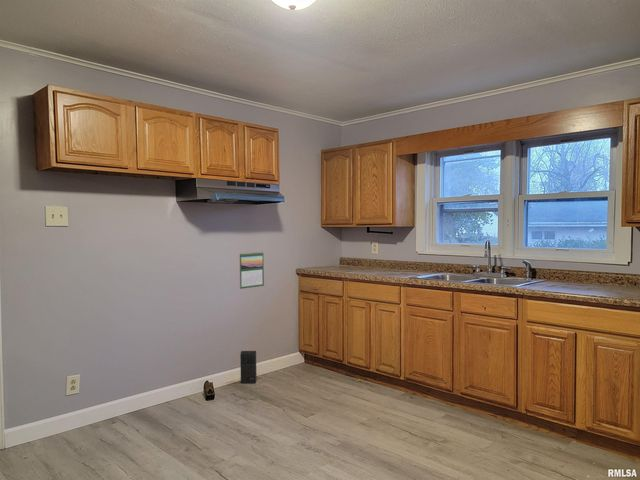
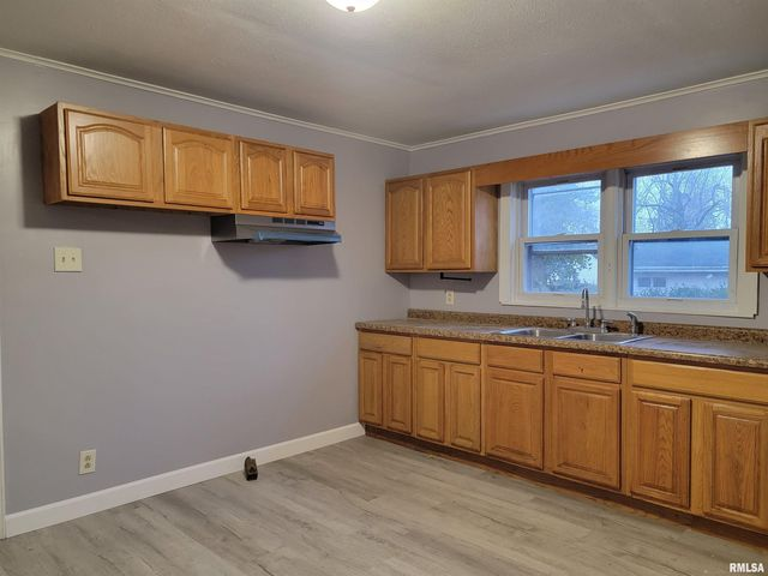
- calendar [238,251,265,290]
- speaker [239,350,258,384]
